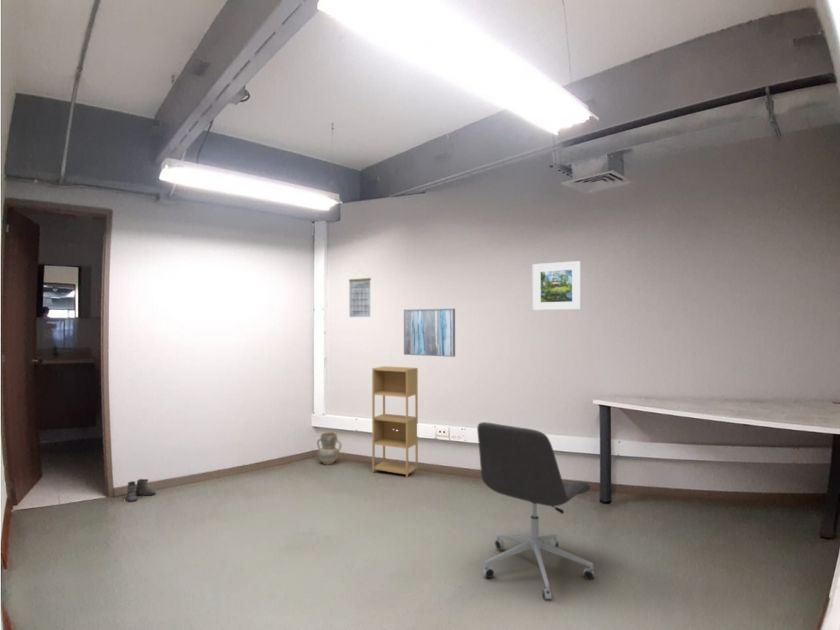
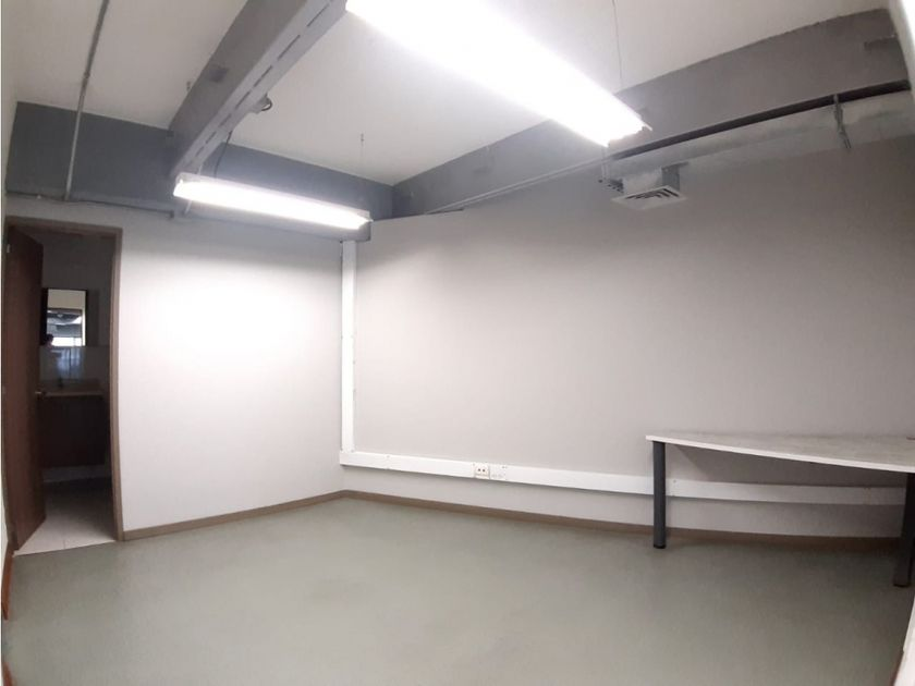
- shelving unit [371,365,419,479]
- office chair [476,421,595,601]
- wall art [403,308,456,358]
- calendar [348,270,372,318]
- ceramic jug [316,431,342,466]
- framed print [532,260,582,311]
- boots [120,478,157,503]
